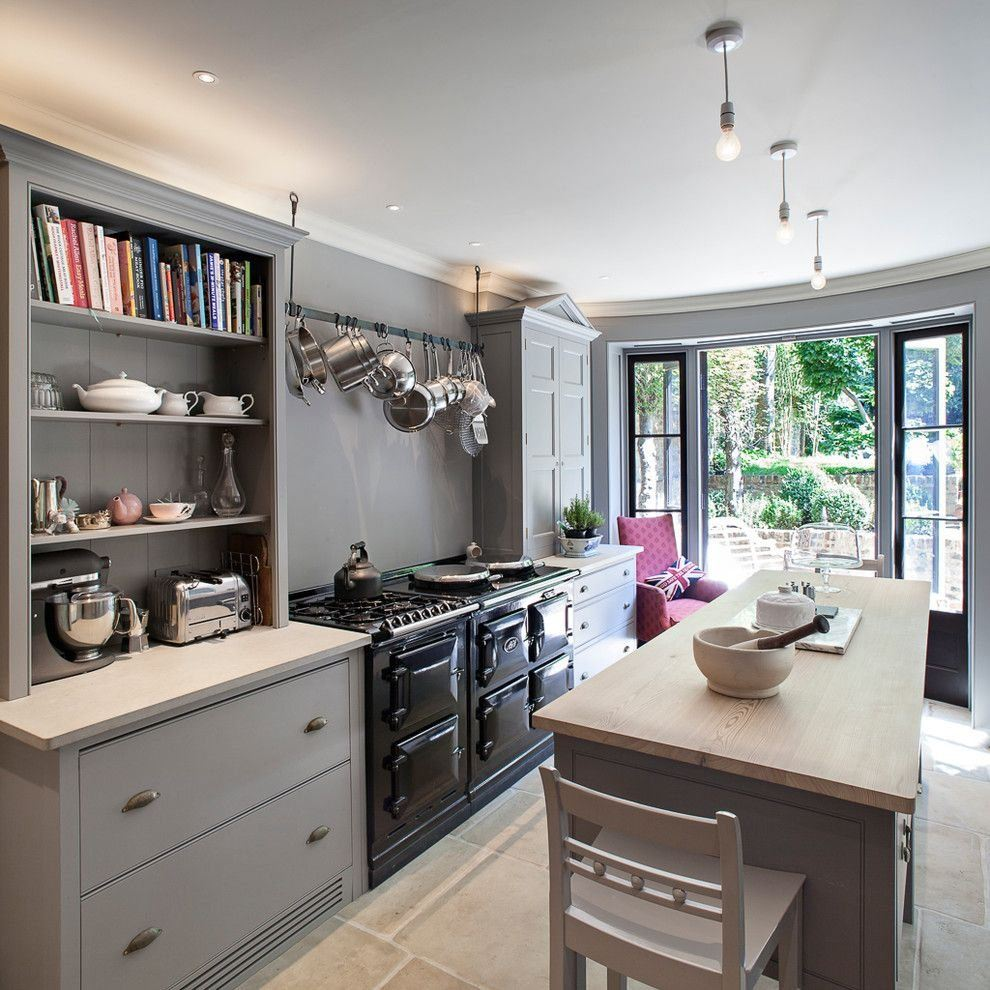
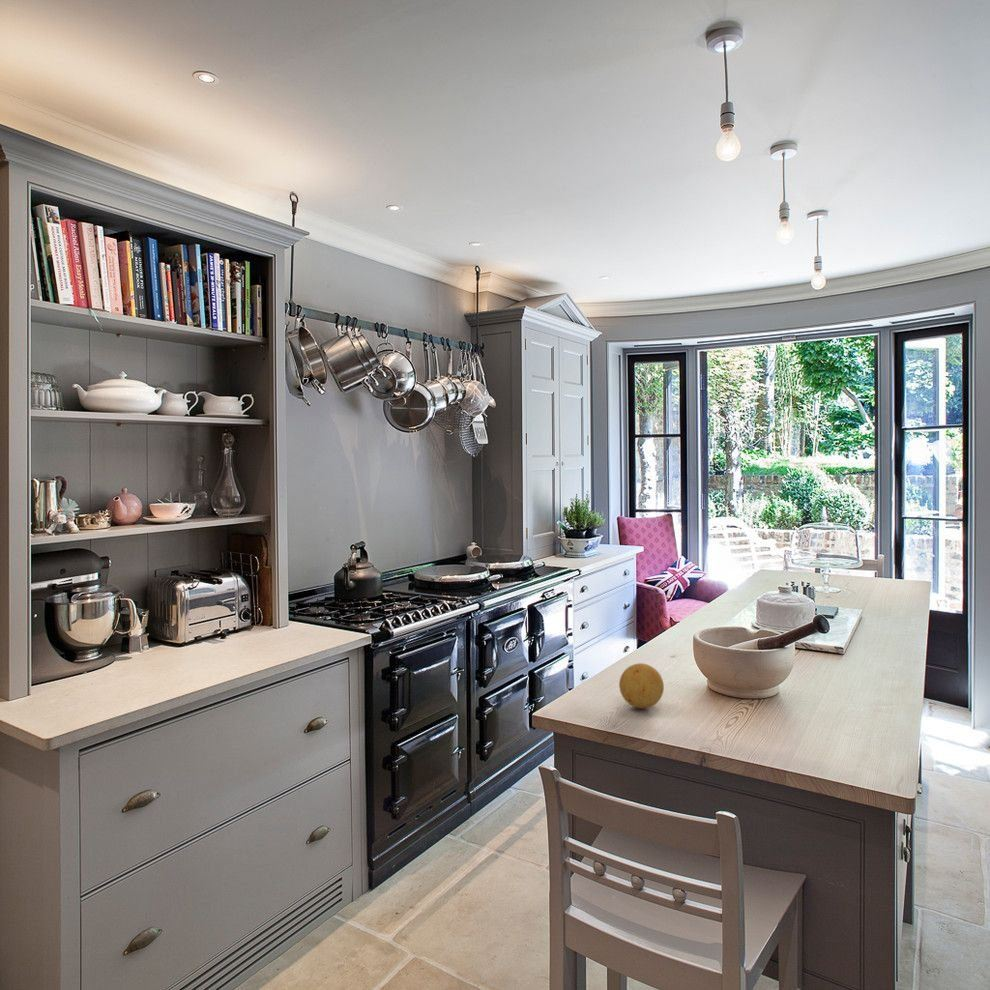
+ fruit [618,662,665,709]
